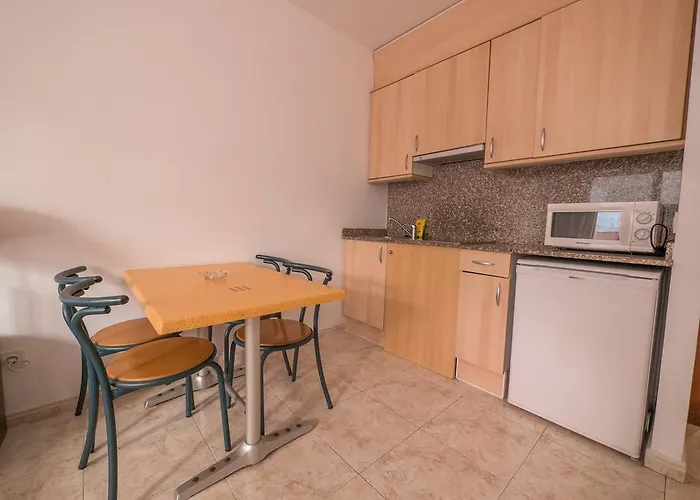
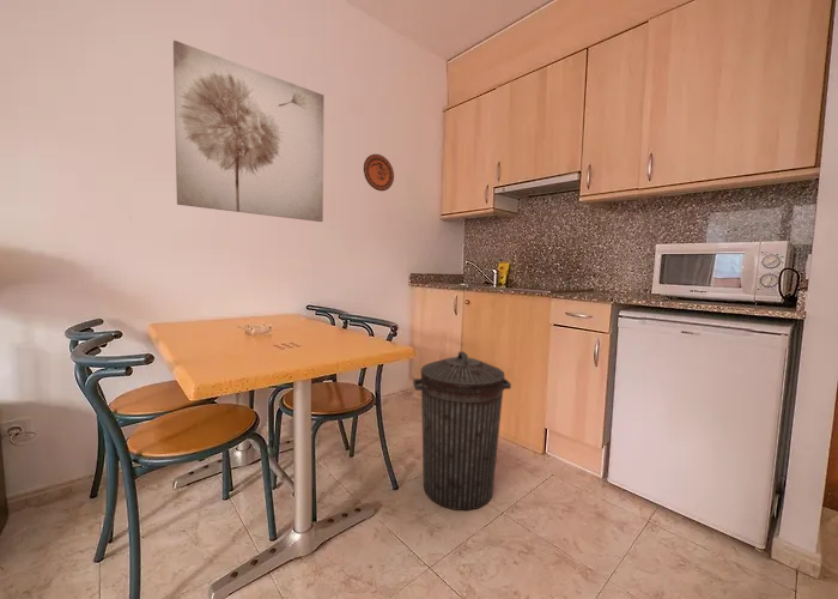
+ trash can [412,351,512,512]
+ decorative plate [363,153,395,192]
+ wall art [172,40,324,223]
